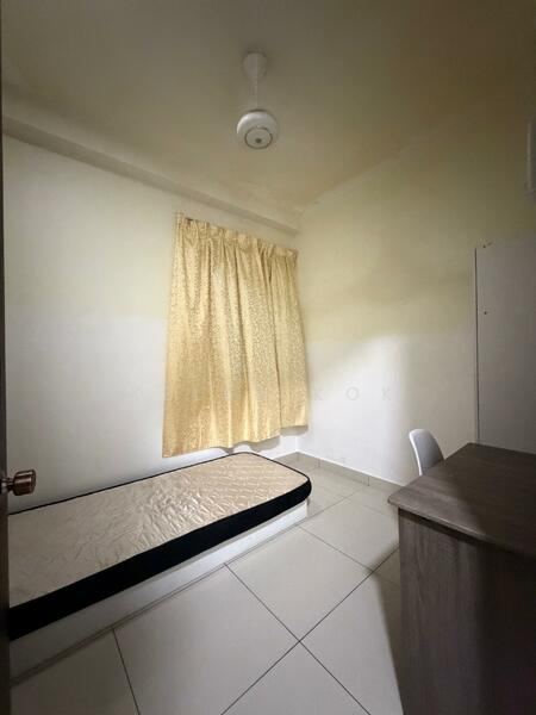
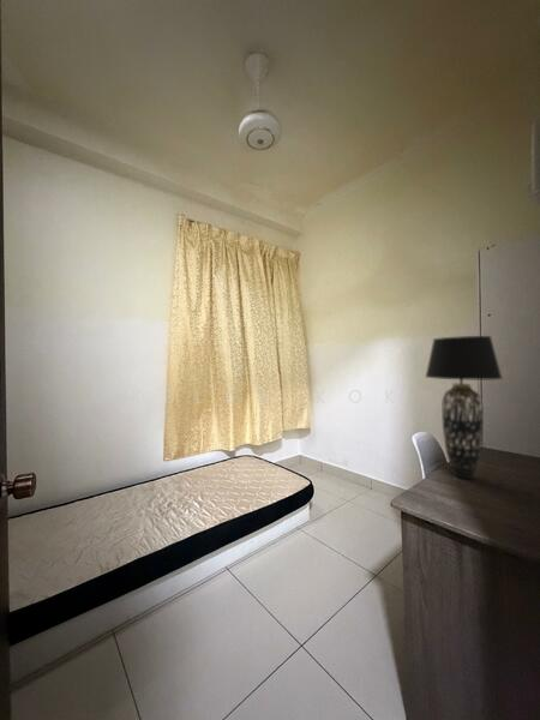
+ table lamp [424,335,504,480]
